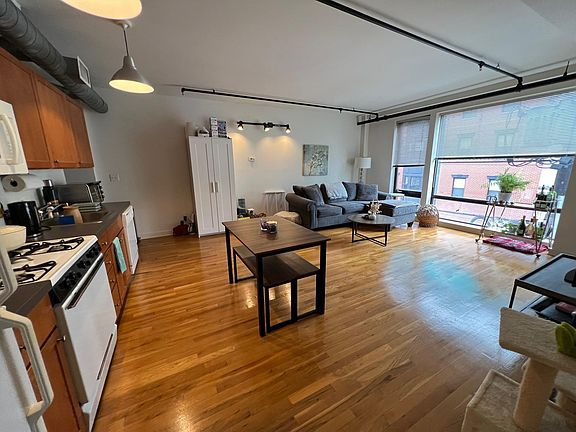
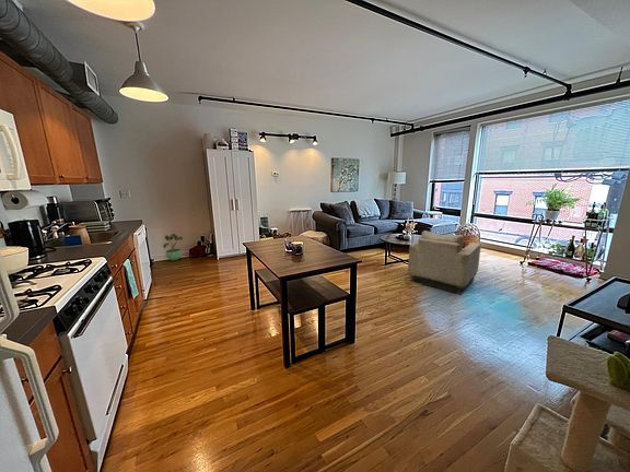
+ potted plant [162,233,184,261]
+ armchair [407,229,482,295]
